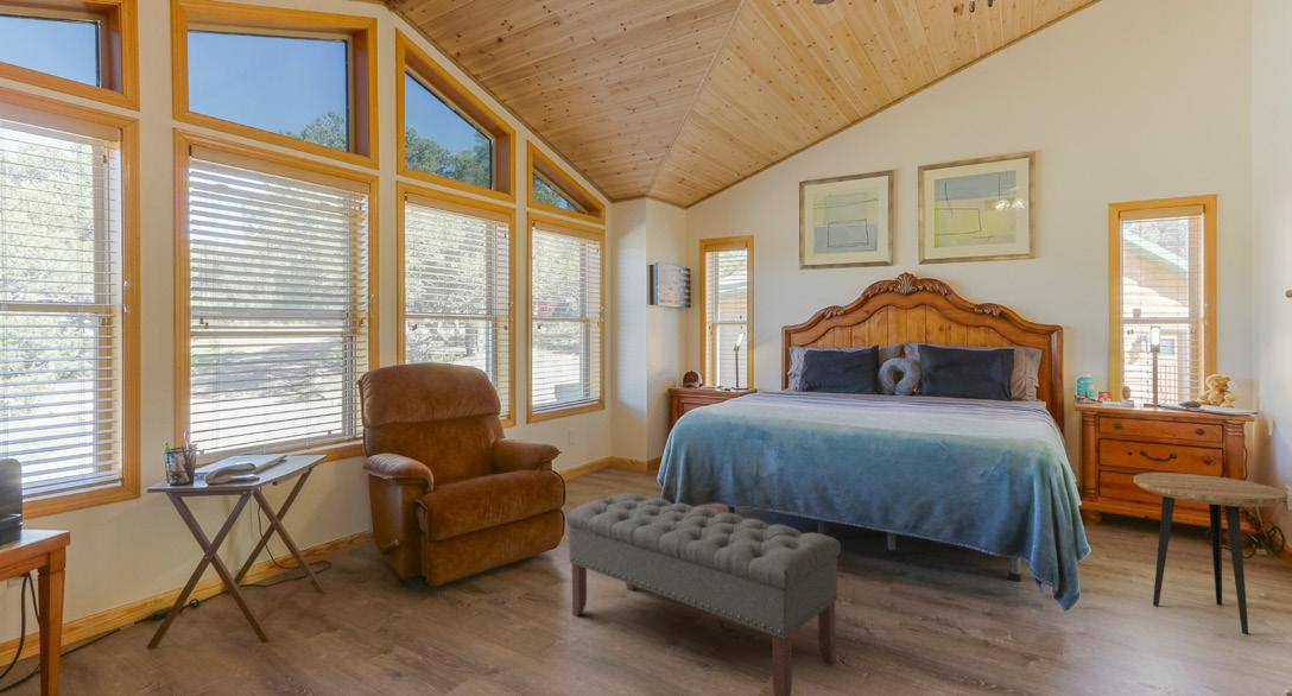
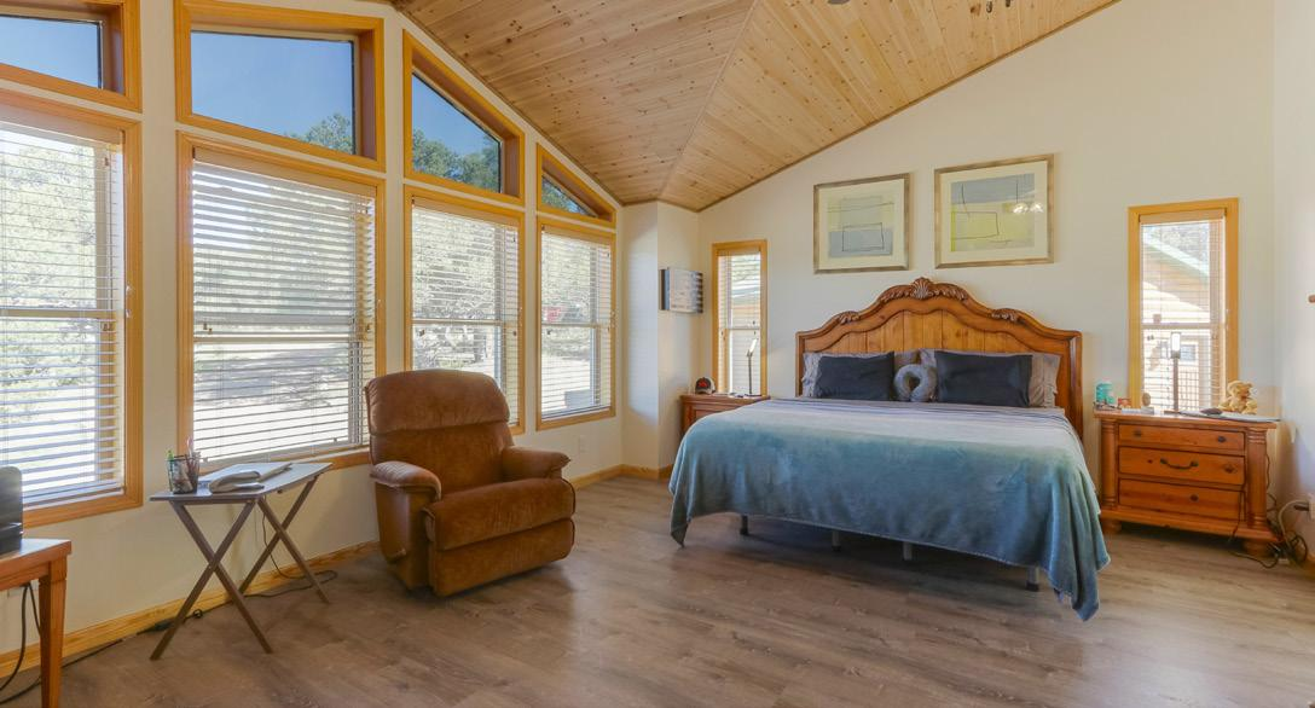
- bench [565,492,842,696]
- side table [1133,472,1288,635]
